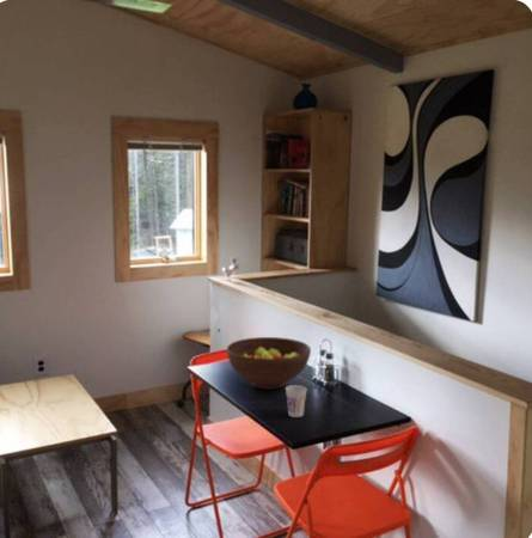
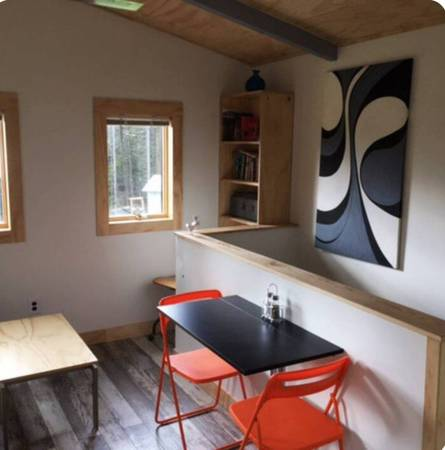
- fruit bowl [226,336,312,390]
- cup [285,384,308,418]
